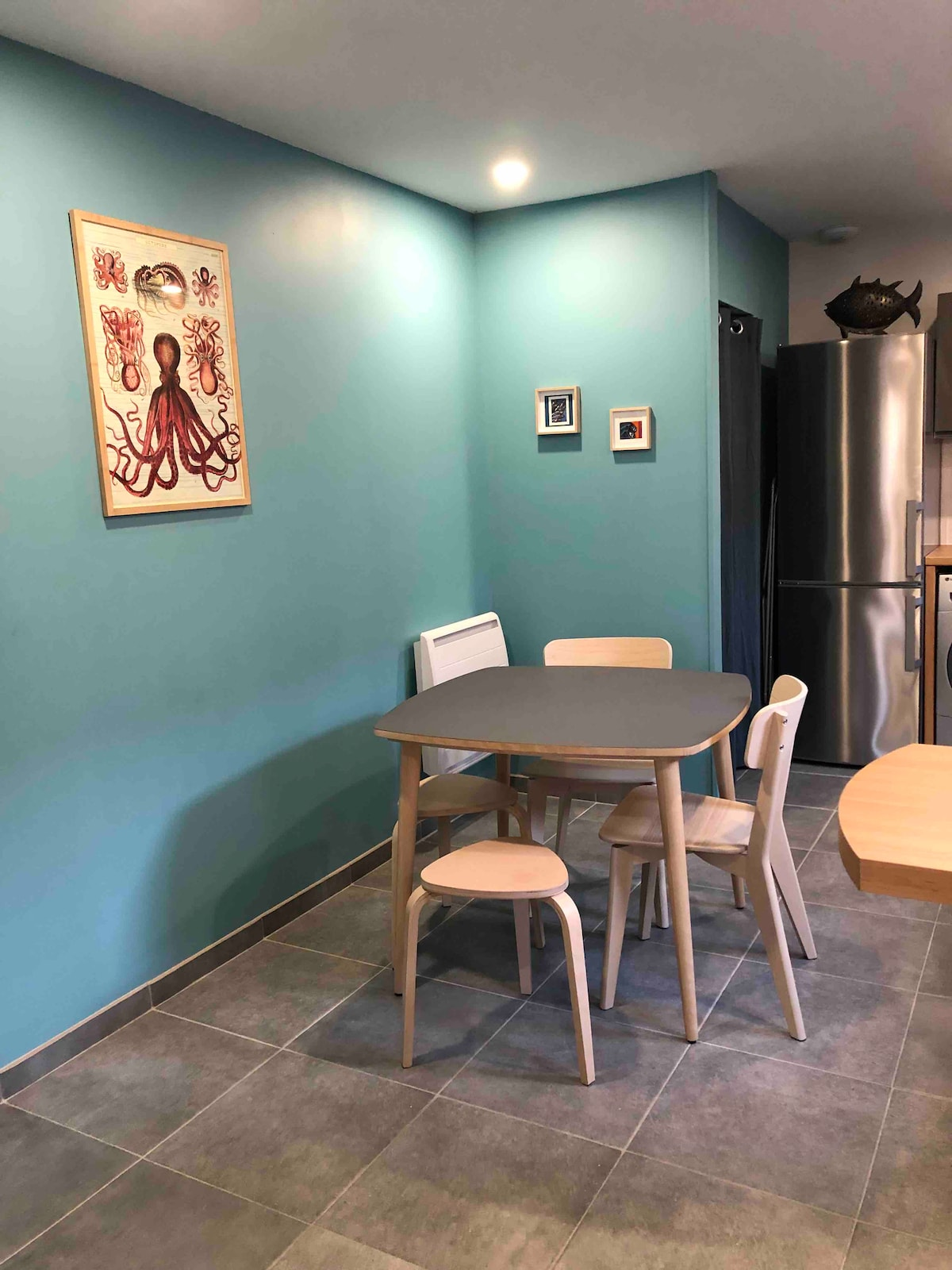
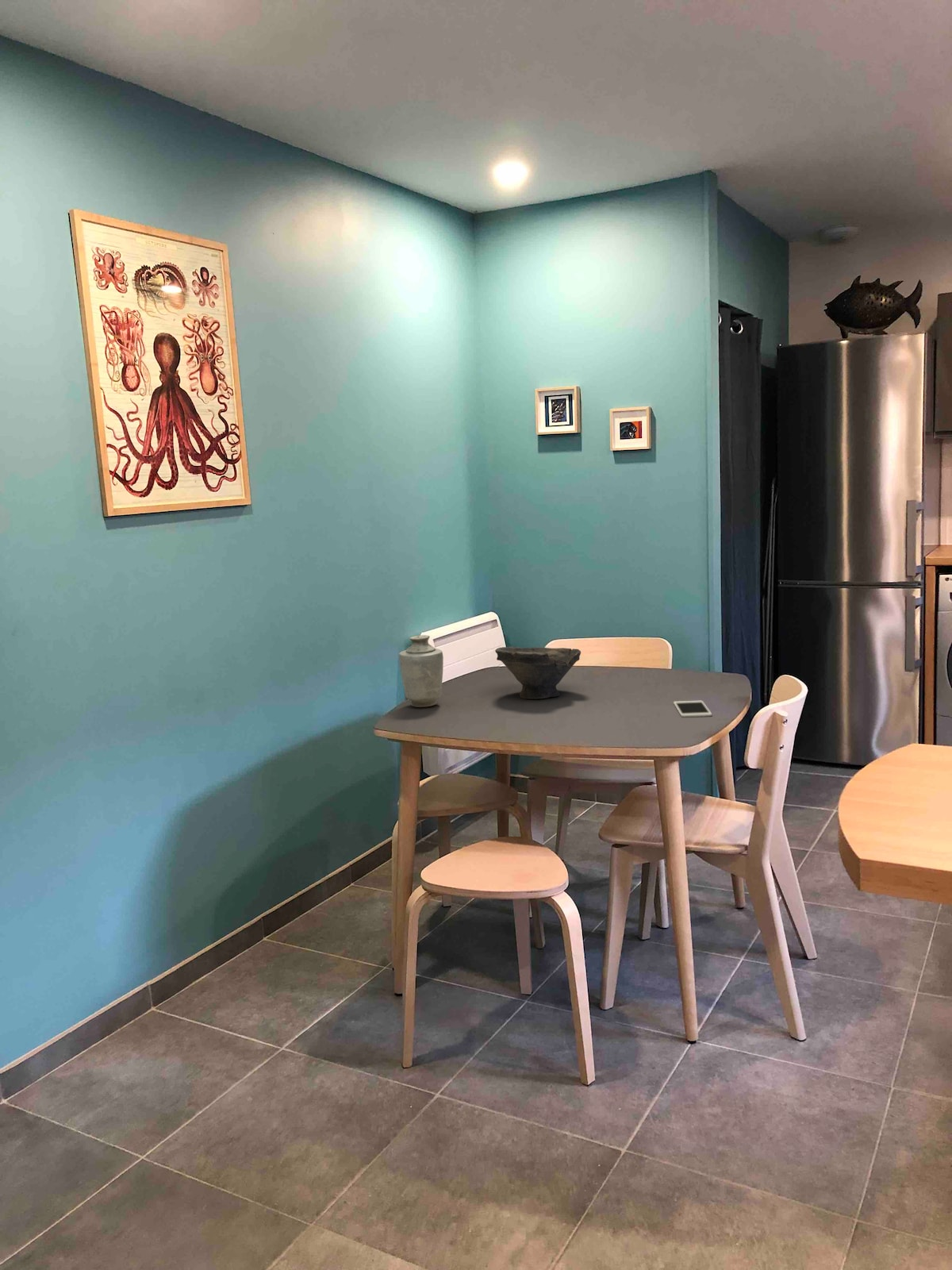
+ vase [398,634,444,708]
+ bowl [494,646,582,700]
+ cell phone [673,700,712,718]
